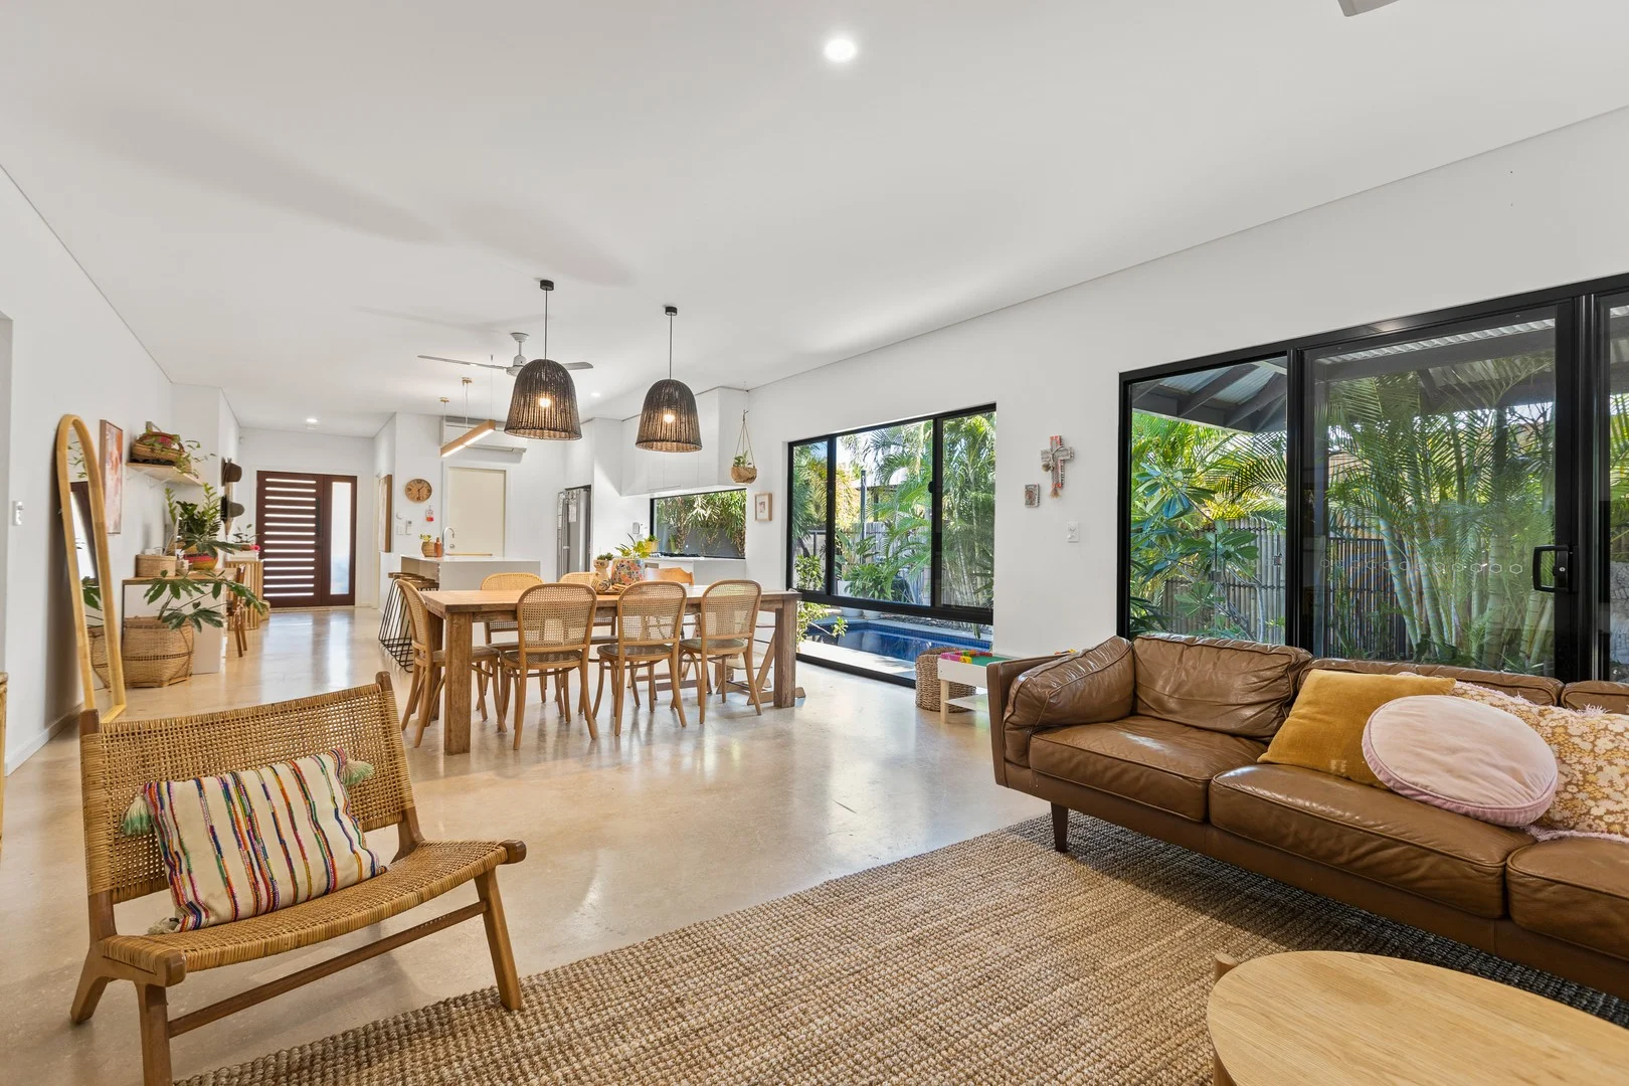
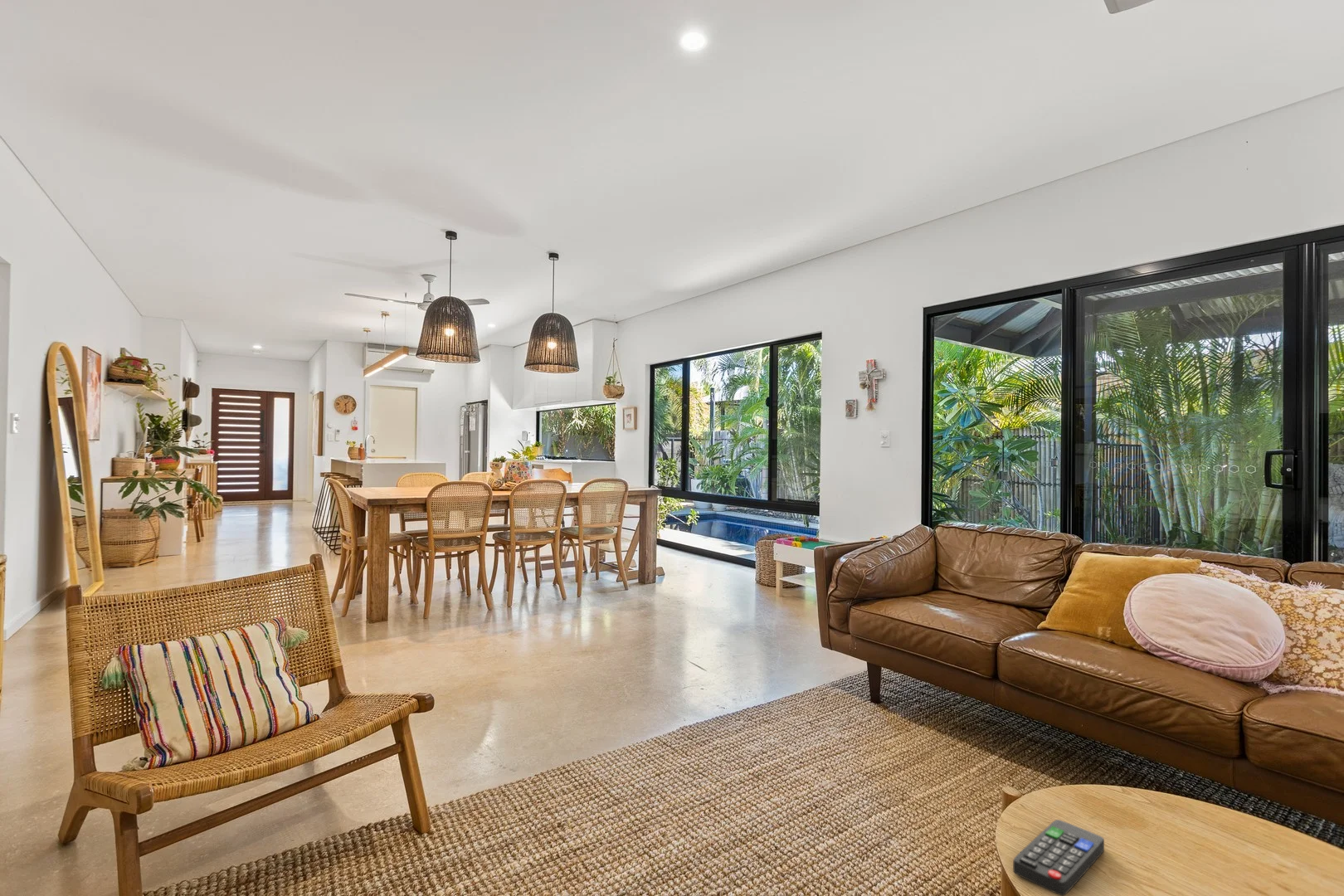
+ remote control [1012,819,1105,896]
